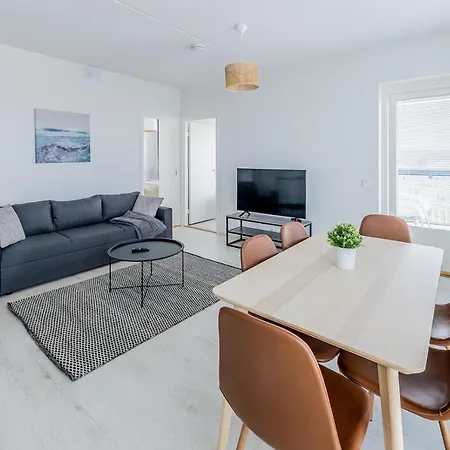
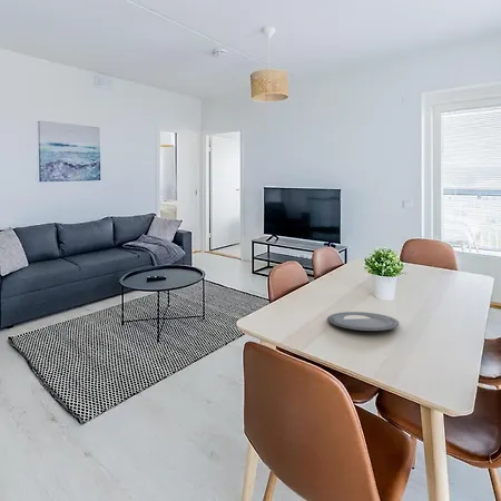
+ plate [326,311,400,332]
